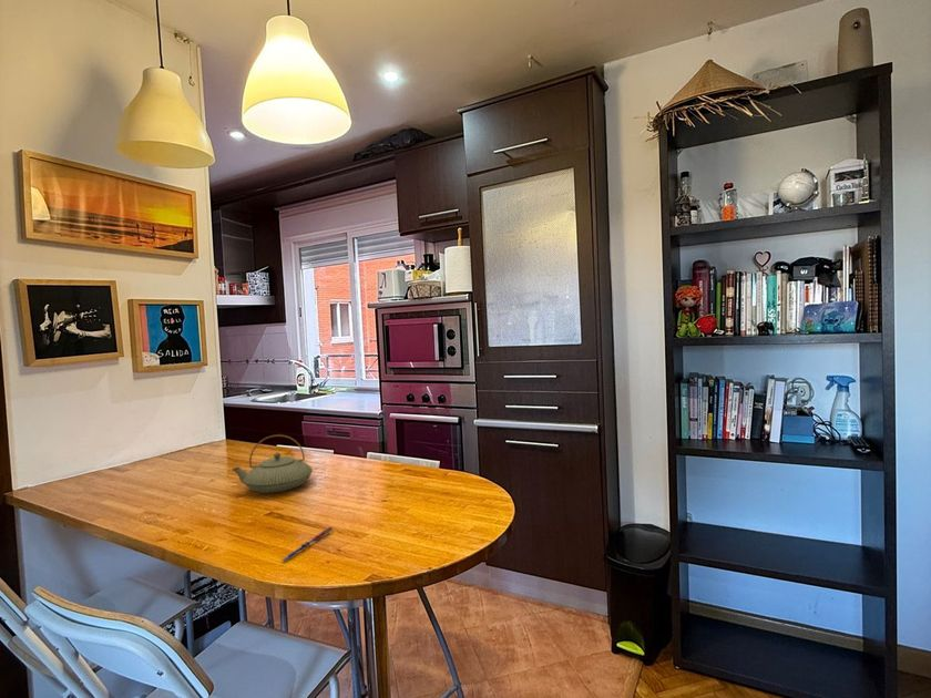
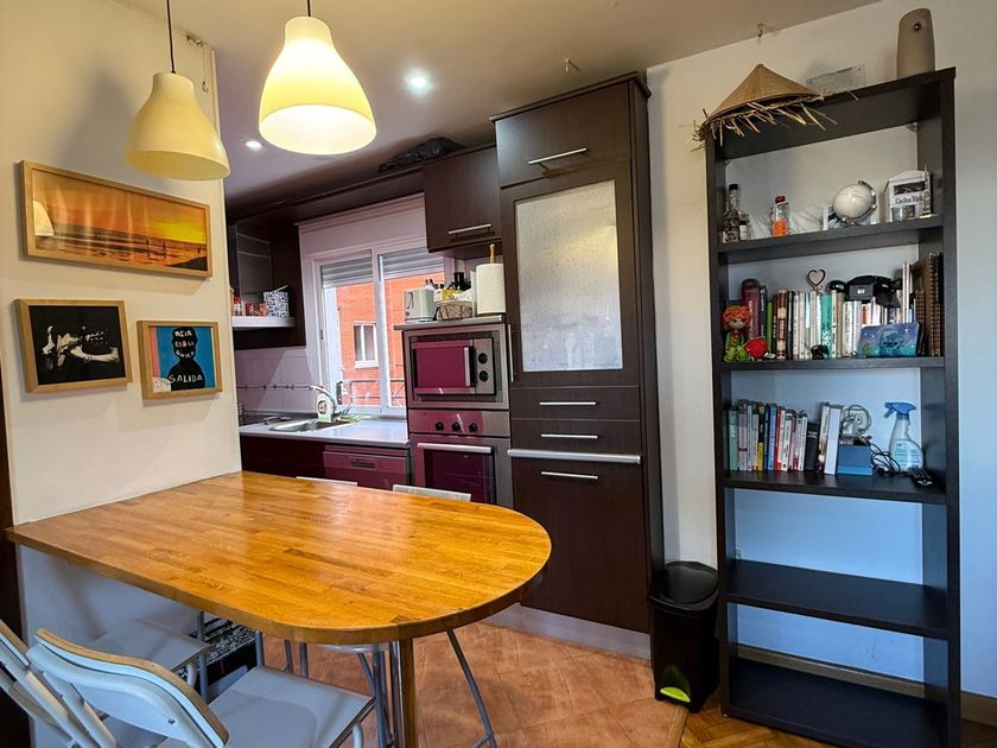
- pen [280,526,334,563]
- teapot [231,433,314,494]
